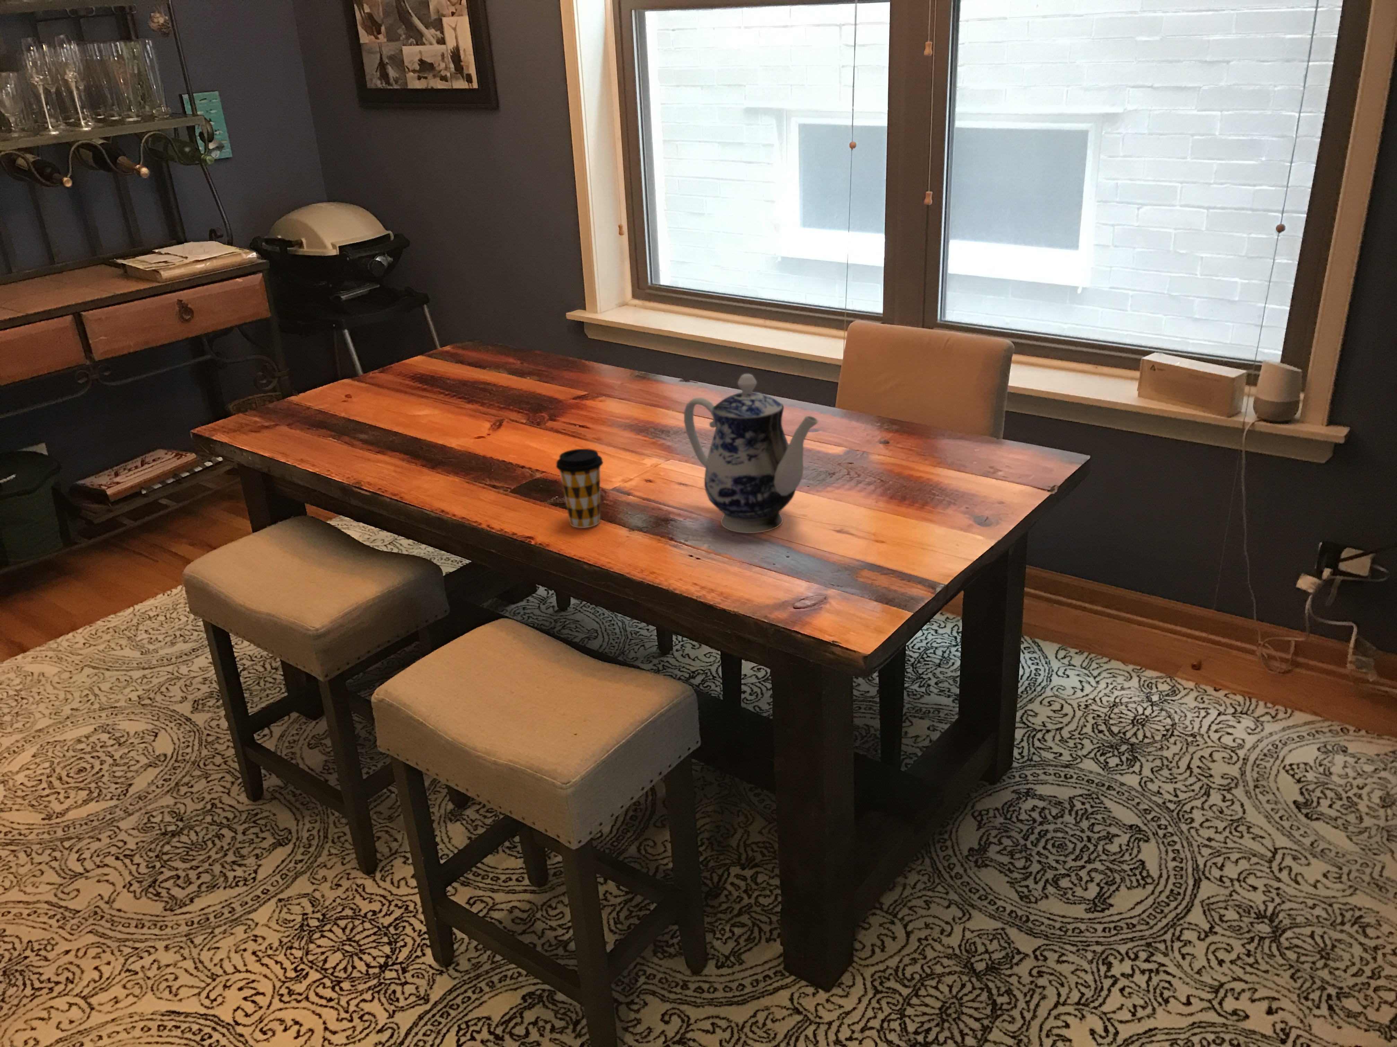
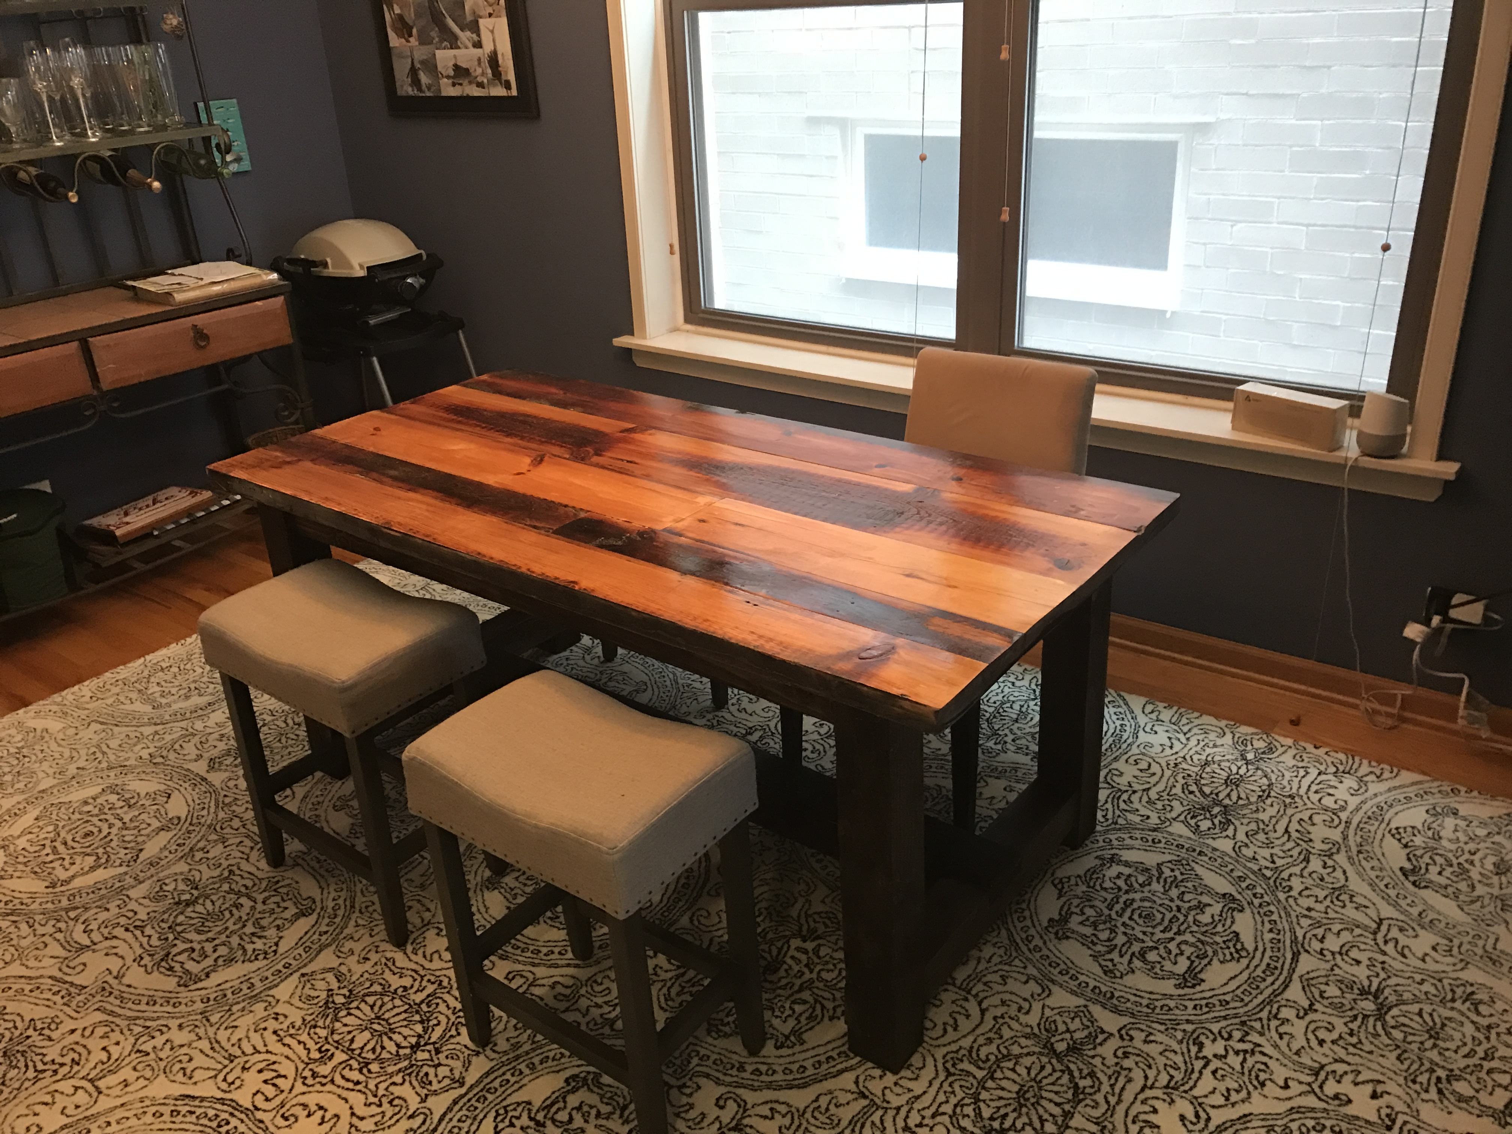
- coffee cup [556,449,604,528]
- teapot [683,374,818,533]
